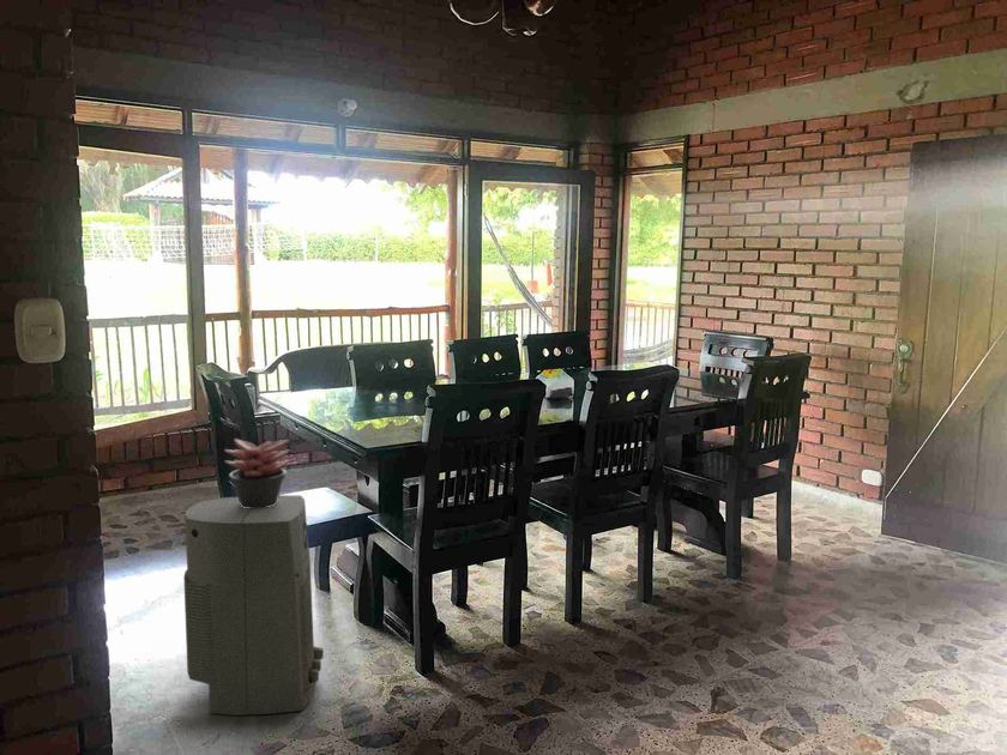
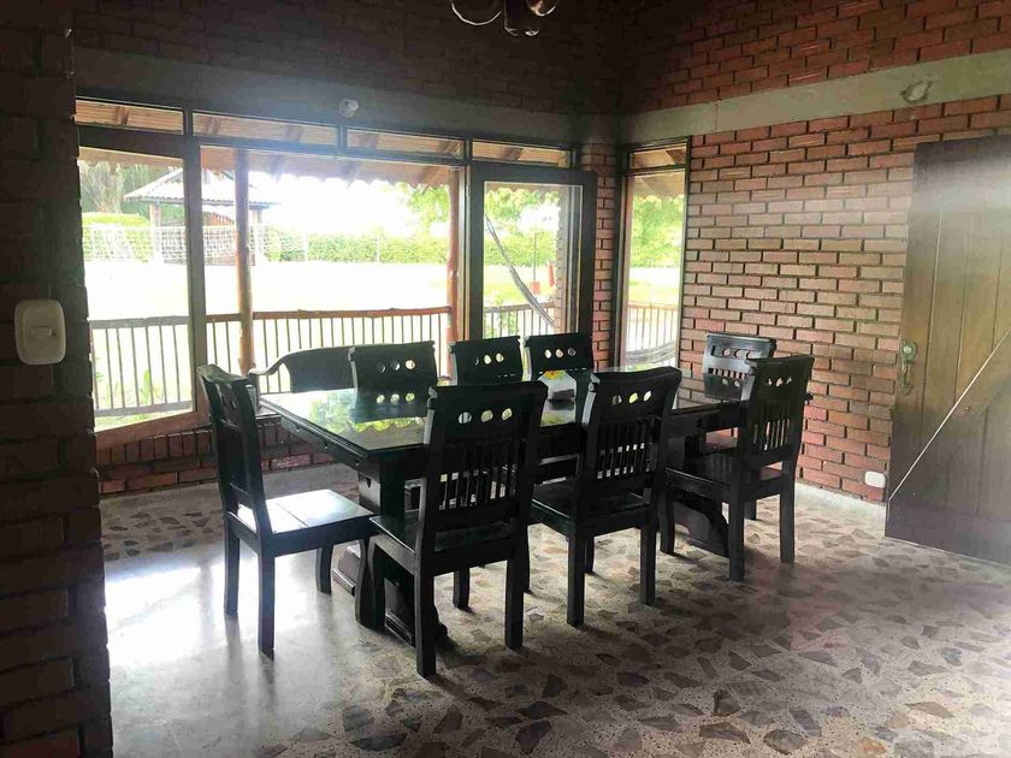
- air purifier [182,494,325,717]
- succulent plant [223,437,291,508]
